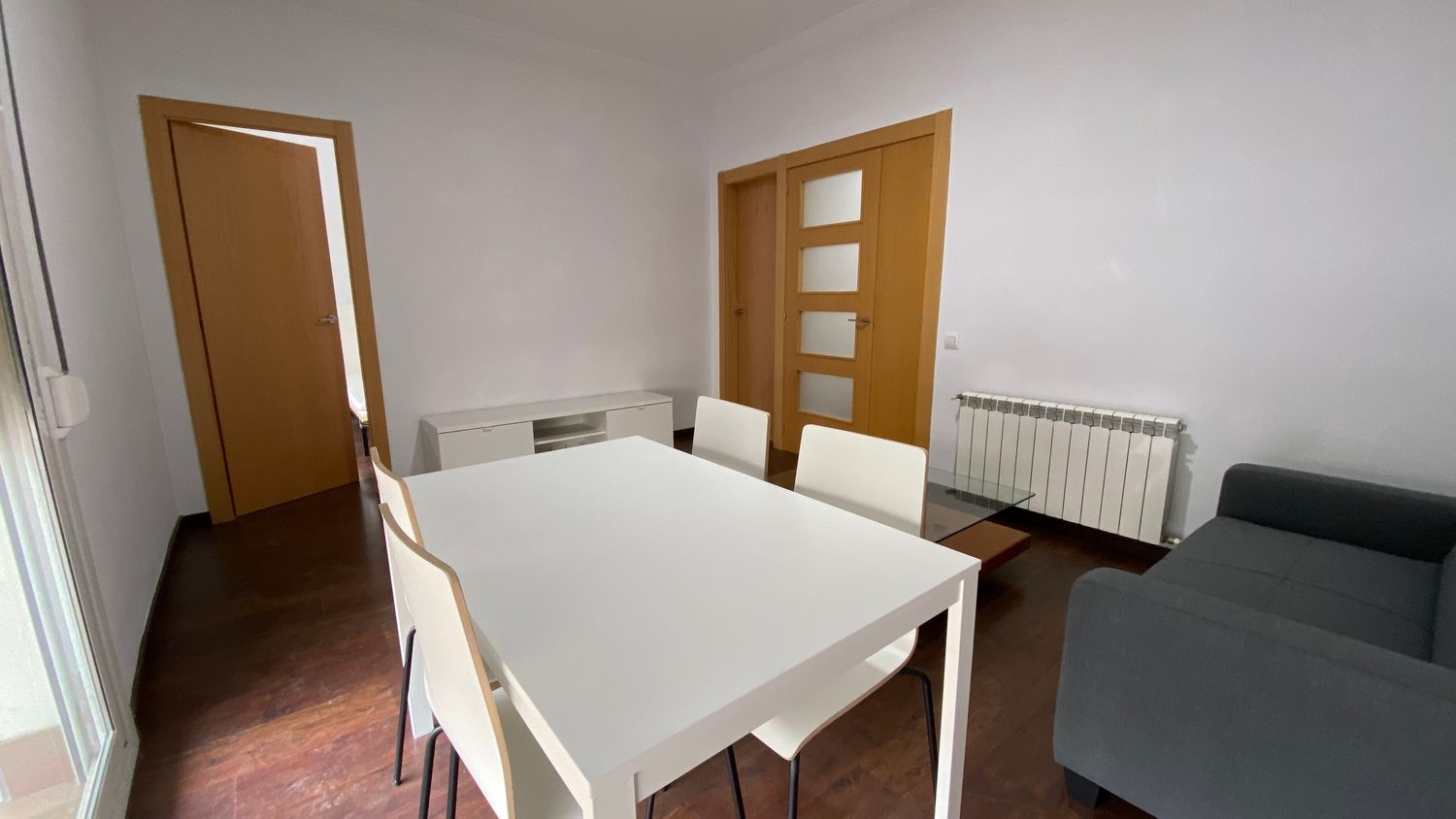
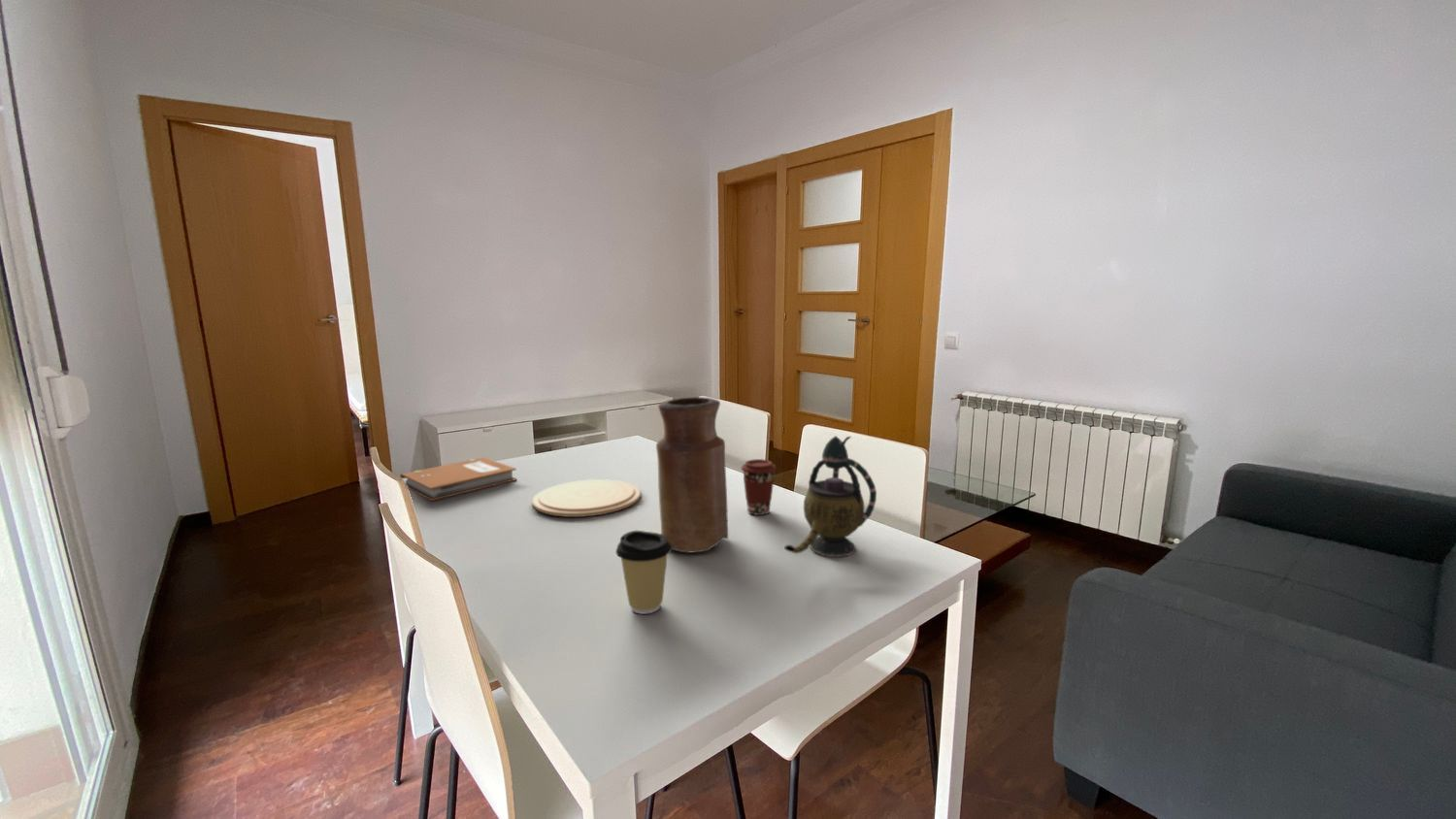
+ coffee cup [614,530,673,615]
+ teapot [783,435,877,558]
+ vase [655,396,729,554]
+ coffee cup [740,458,778,516]
+ plate [531,478,642,518]
+ notebook [399,456,517,502]
